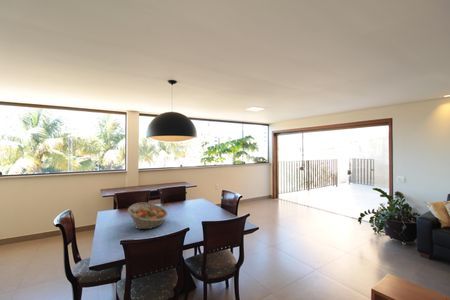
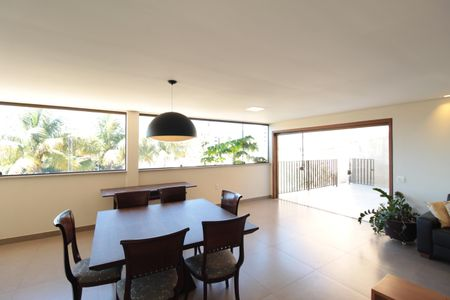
- fruit basket [127,202,169,230]
